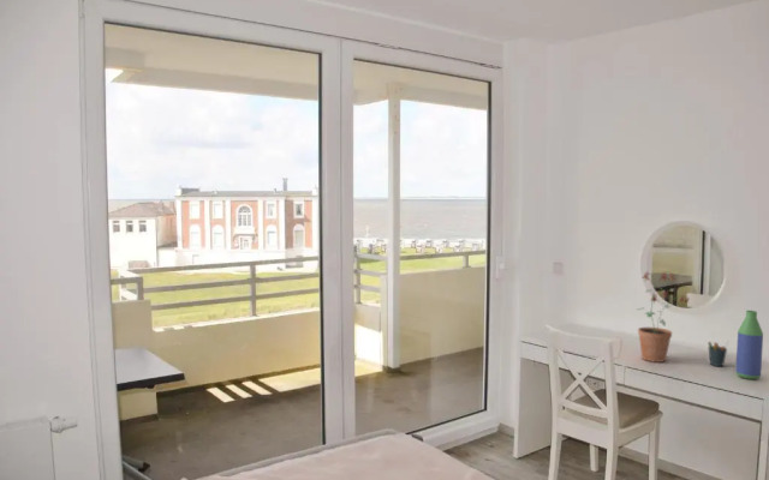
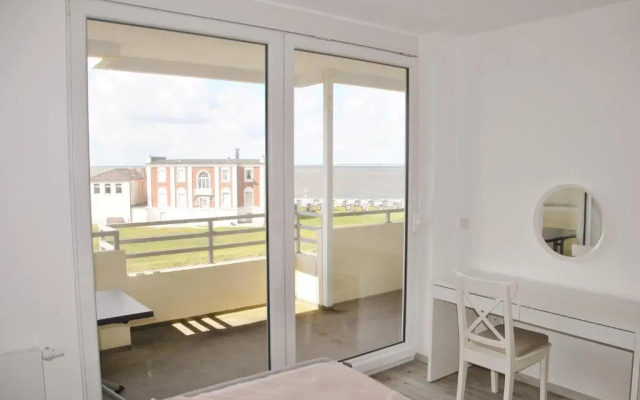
- bottle [734,310,764,380]
- potted plant [637,270,691,364]
- pen holder [707,340,729,367]
